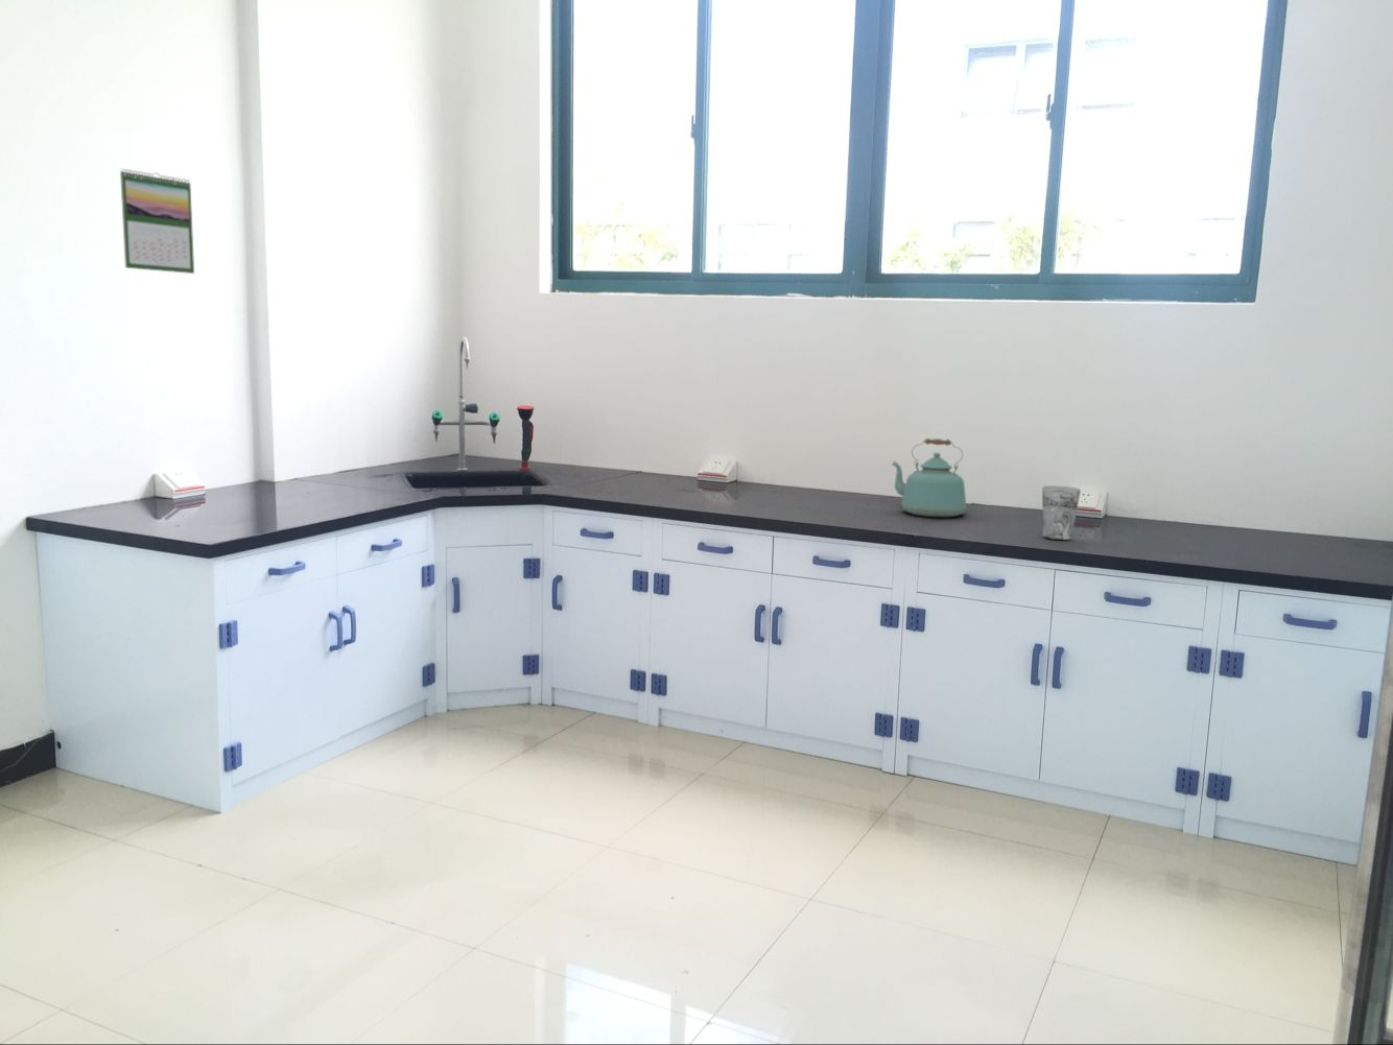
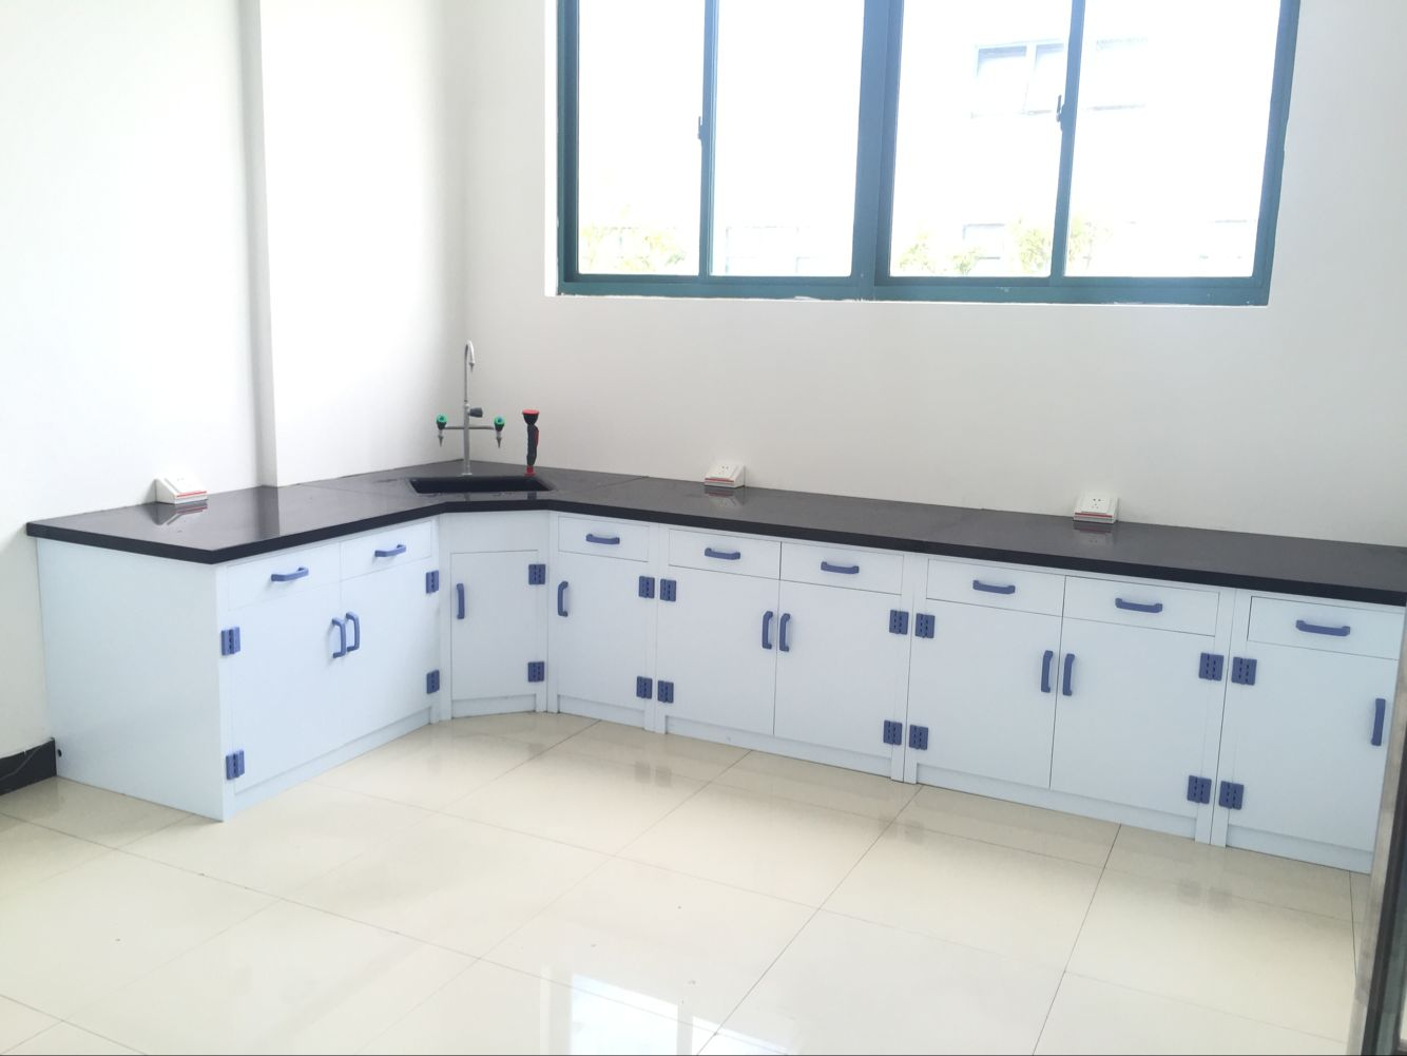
- cup [1041,484,1082,541]
- kettle [890,437,967,518]
- calendar [119,168,195,274]
